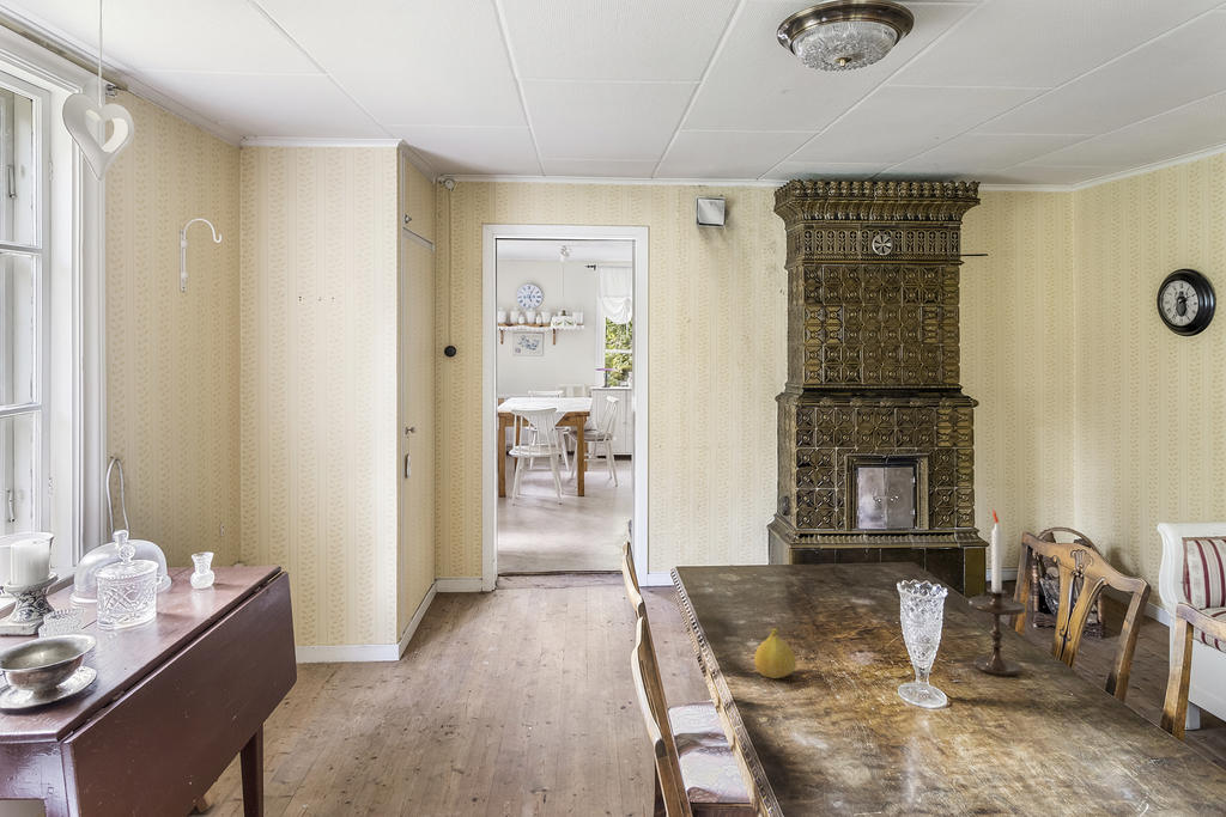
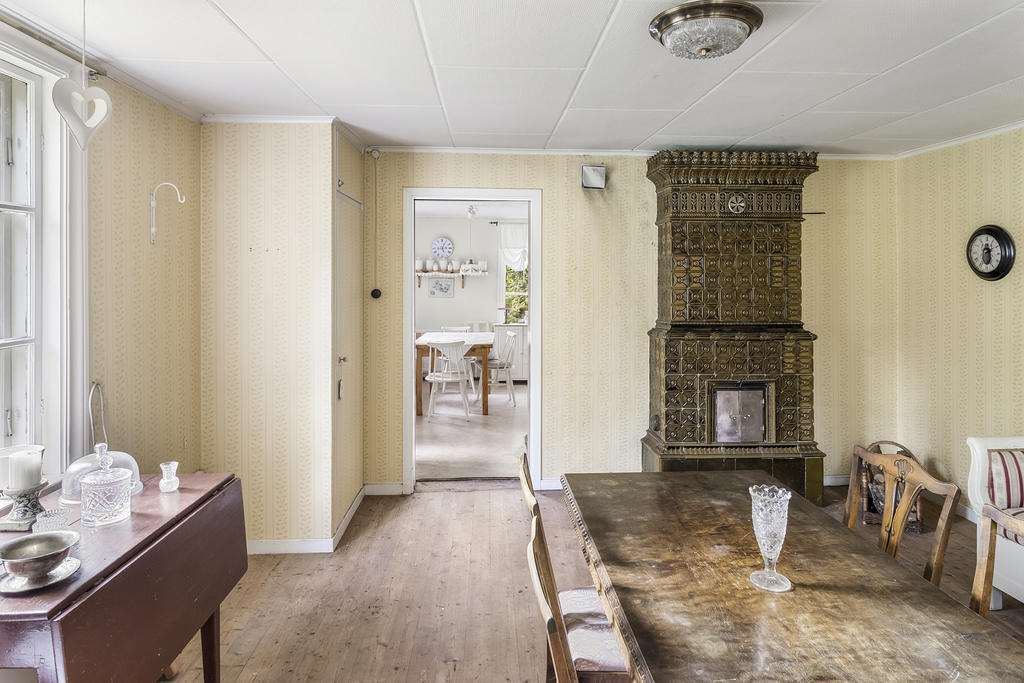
- fruit [753,627,797,679]
- candlestick [967,508,1026,677]
